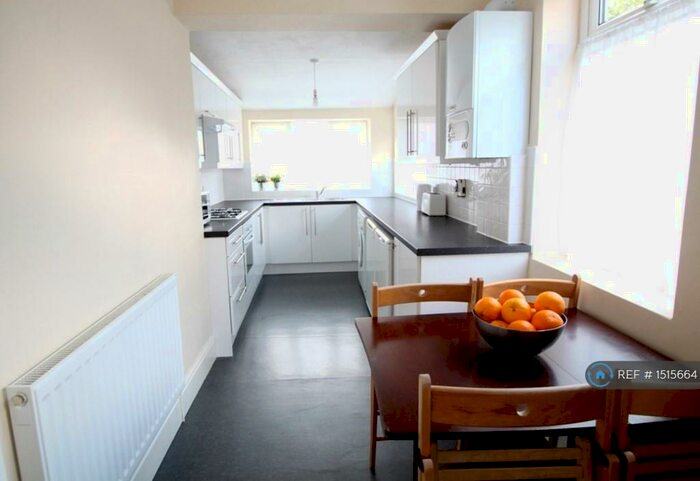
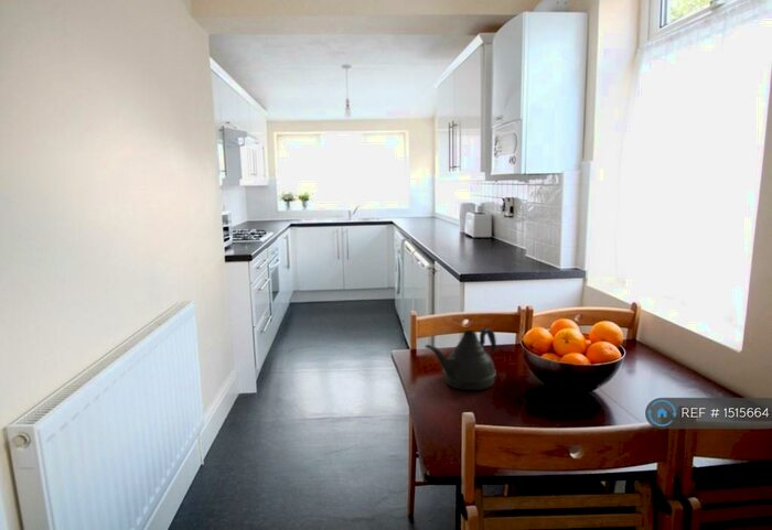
+ teapot [425,327,497,391]
